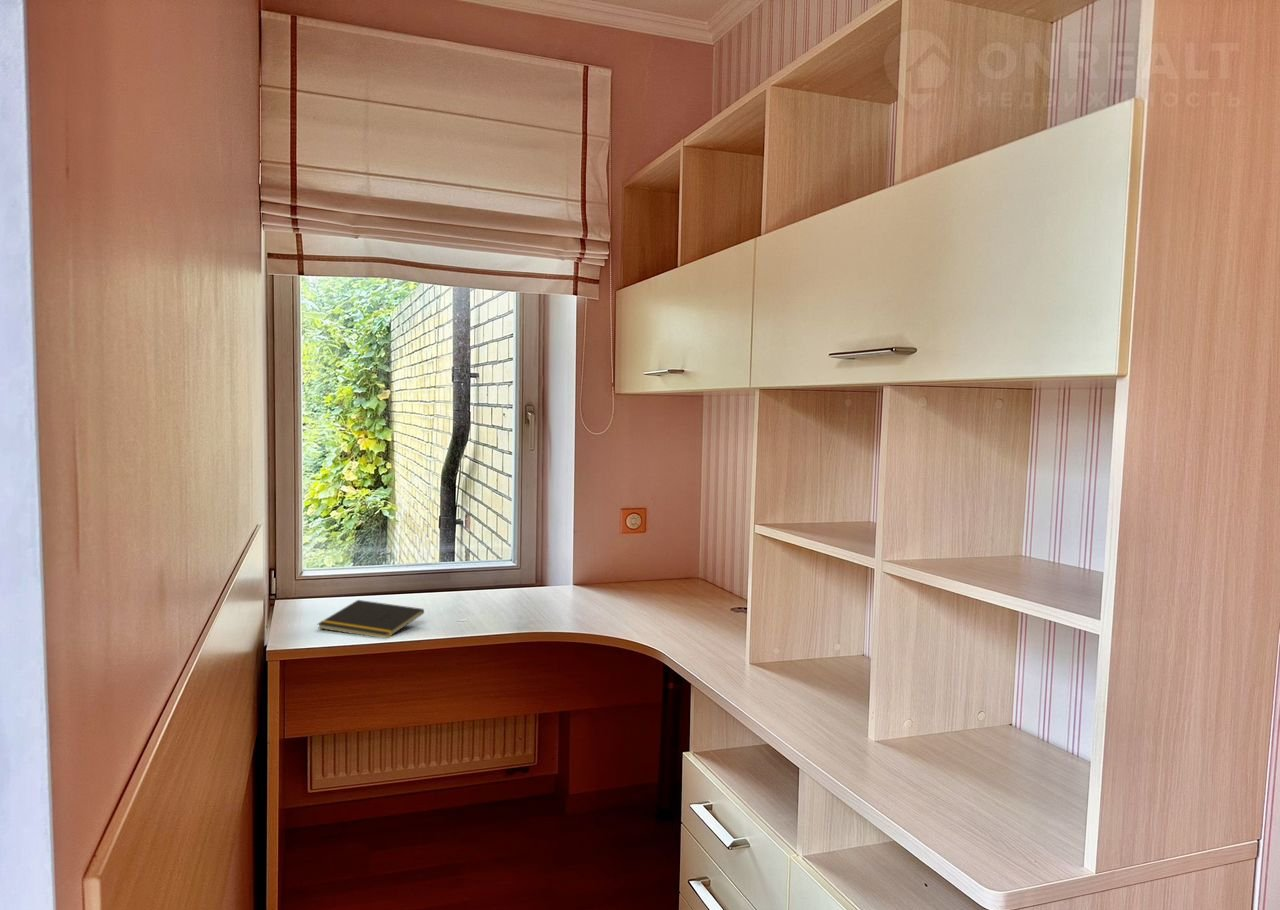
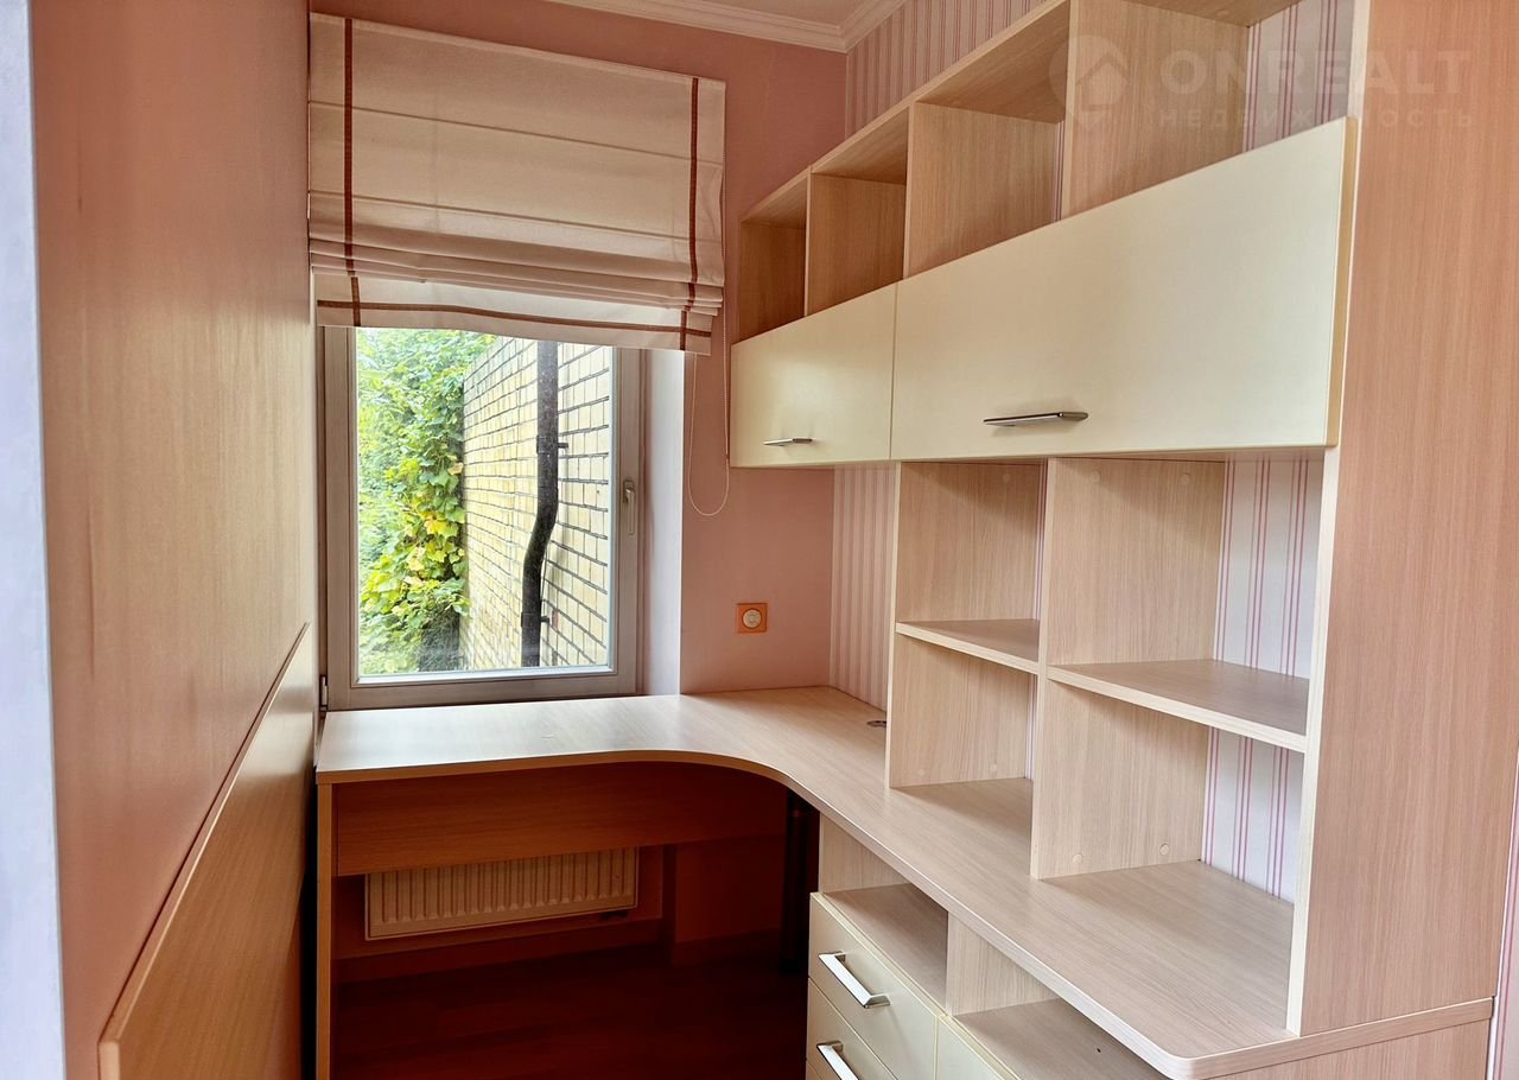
- notepad [317,599,425,639]
